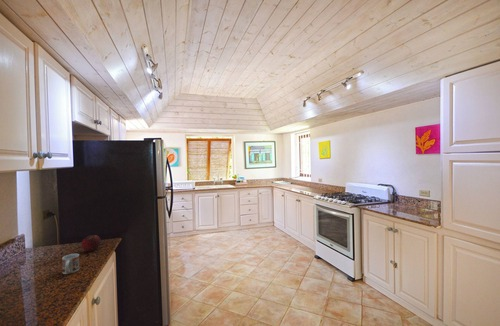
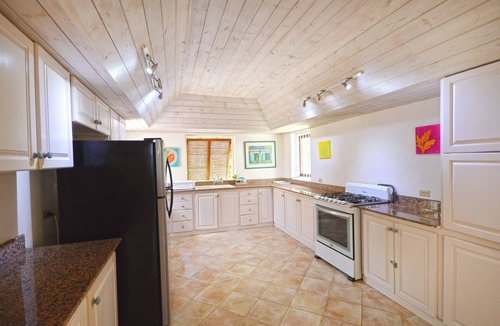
- cup [61,253,80,275]
- fruit [80,234,102,253]
